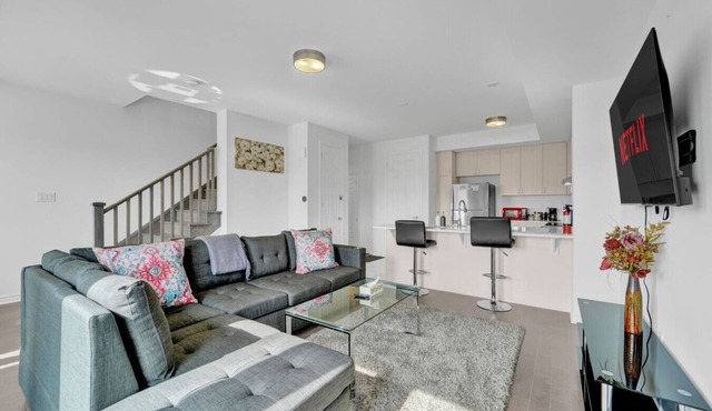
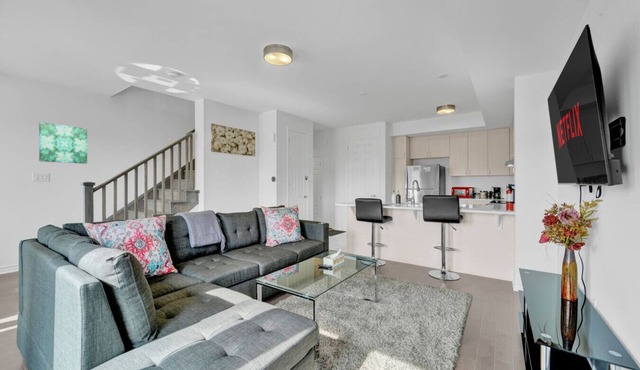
+ wall art [38,121,88,165]
